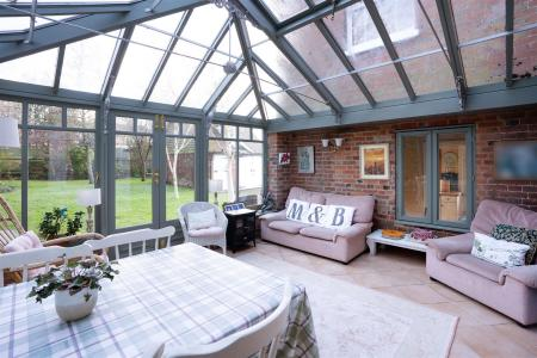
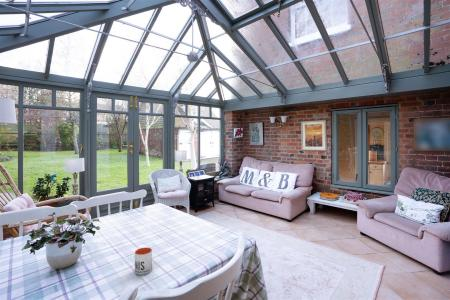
+ mug [134,247,153,276]
